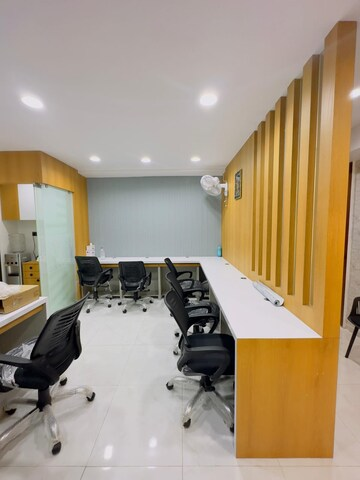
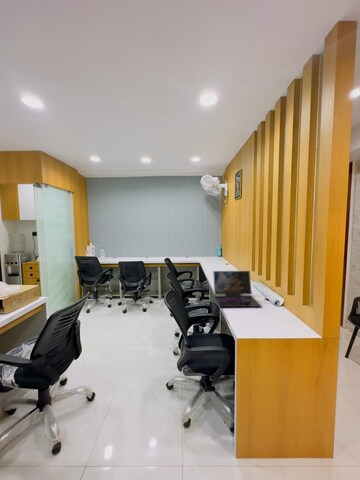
+ laptop [212,270,262,308]
